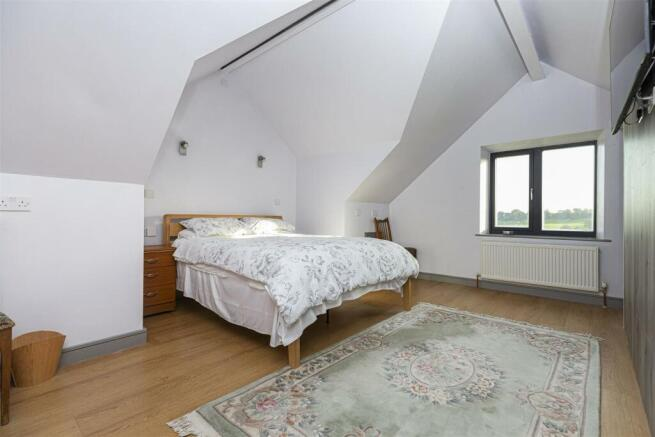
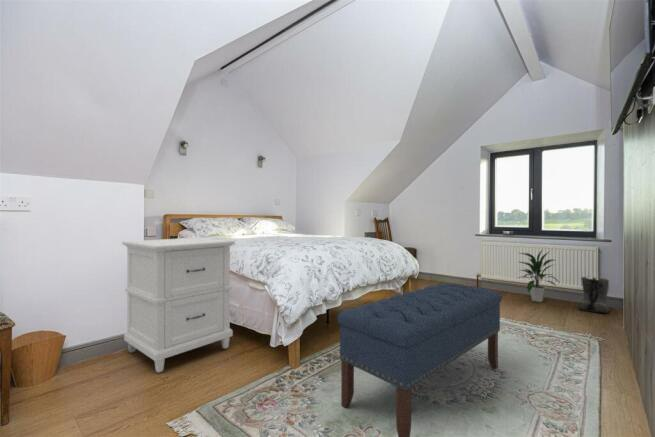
+ cabinet [121,237,236,374]
+ bench [336,282,503,437]
+ indoor plant [517,248,560,303]
+ boots [576,276,610,314]
